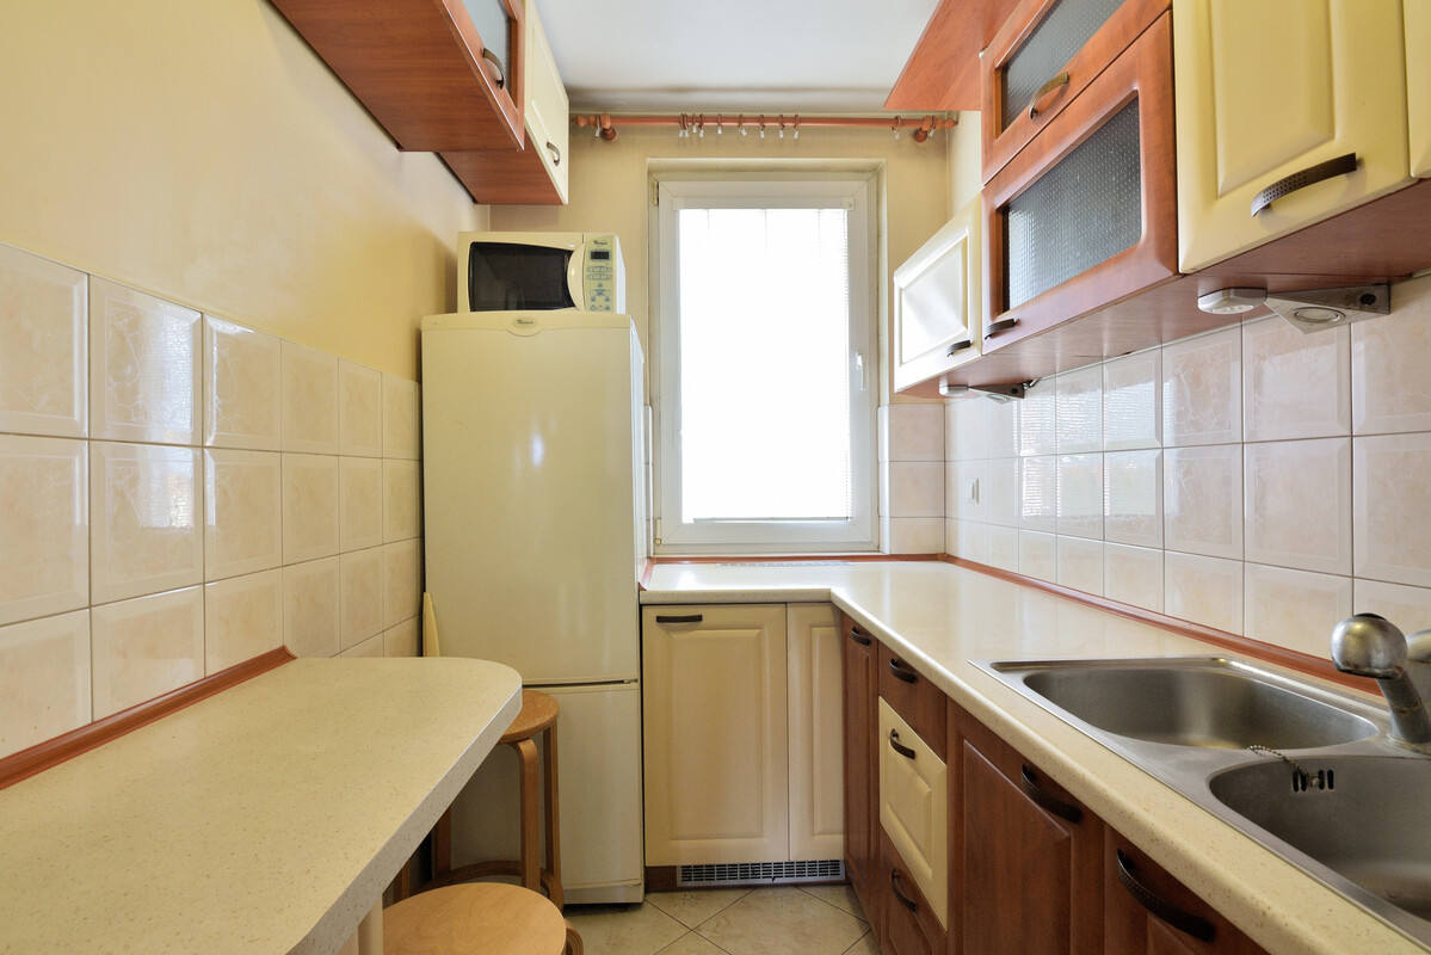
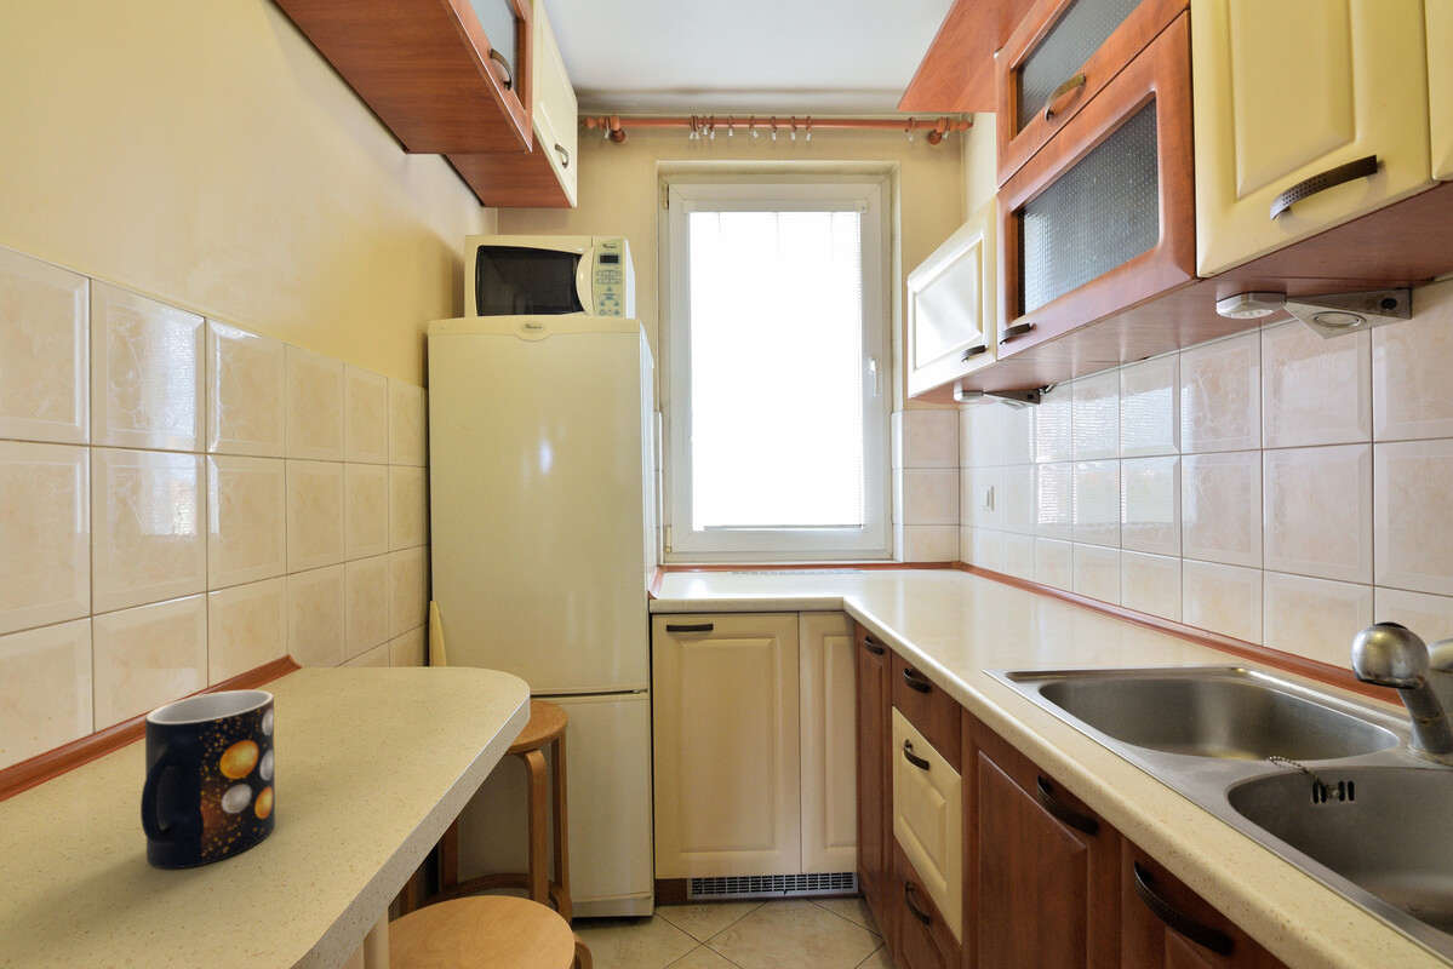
+ mug [139,689,276,870]
